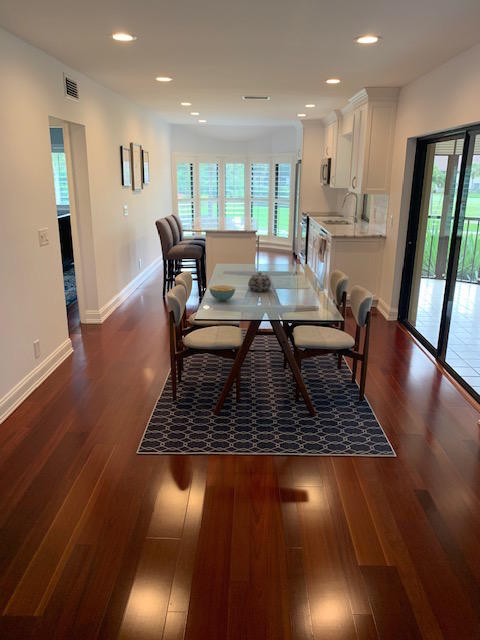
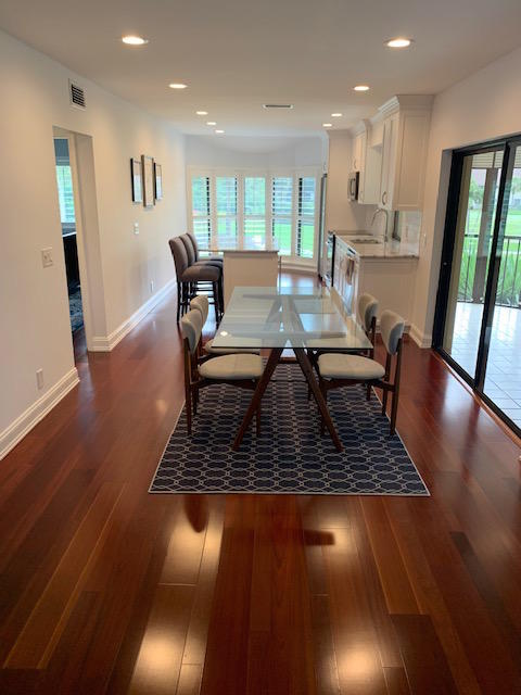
- cereal bowl [209,284,236,302]
- teapot [247,271,272,292]
